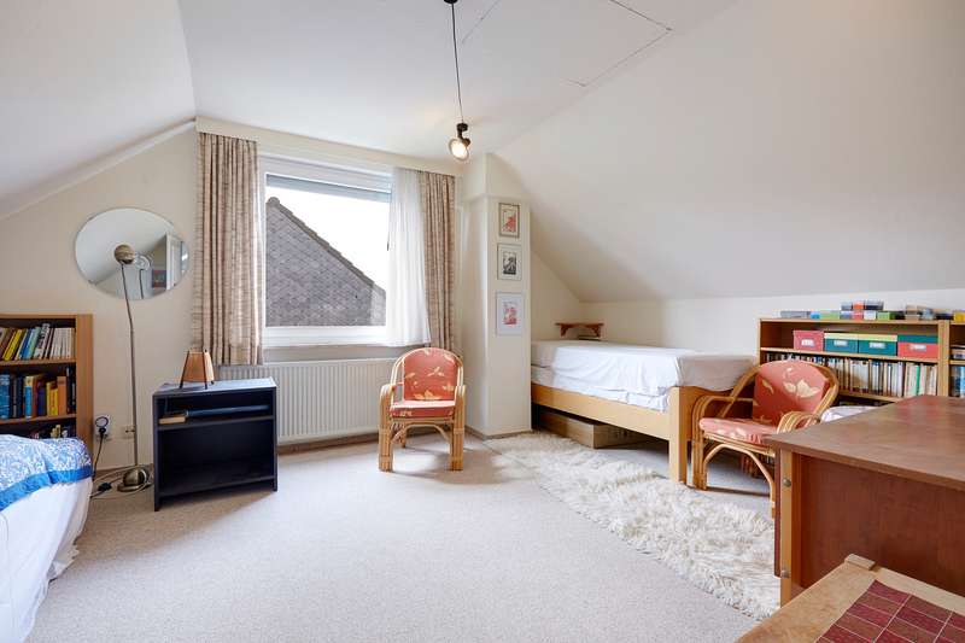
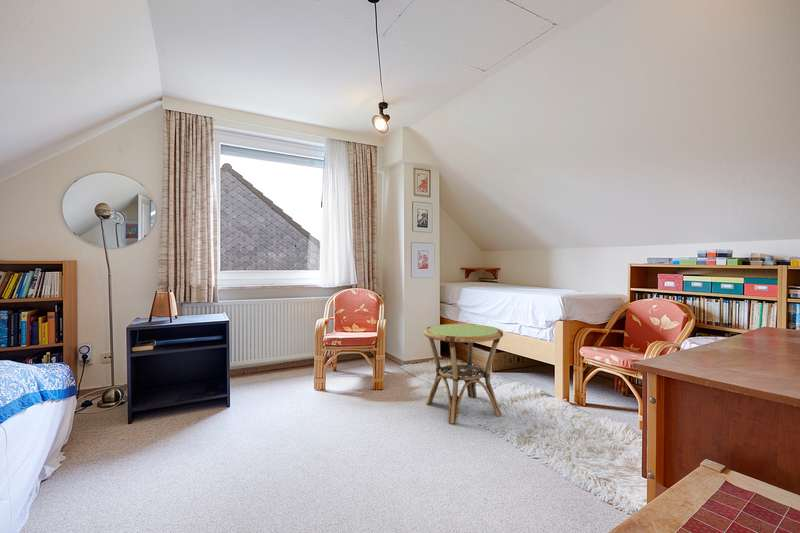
+ side table [422,323,504,424]
